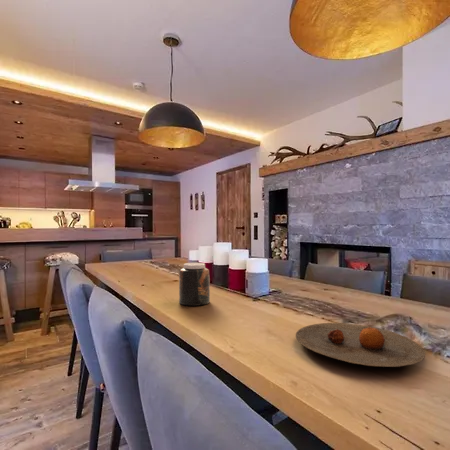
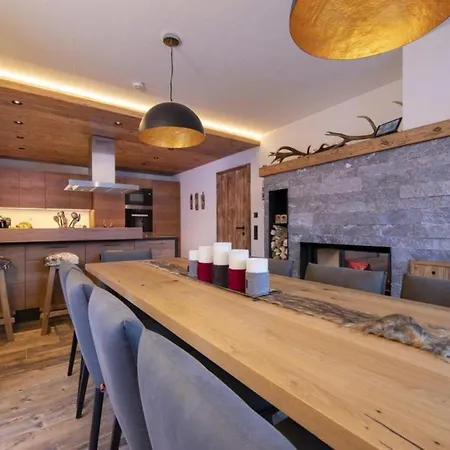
- plate [295,322,426,368]
- jar [178,262,211,307]
